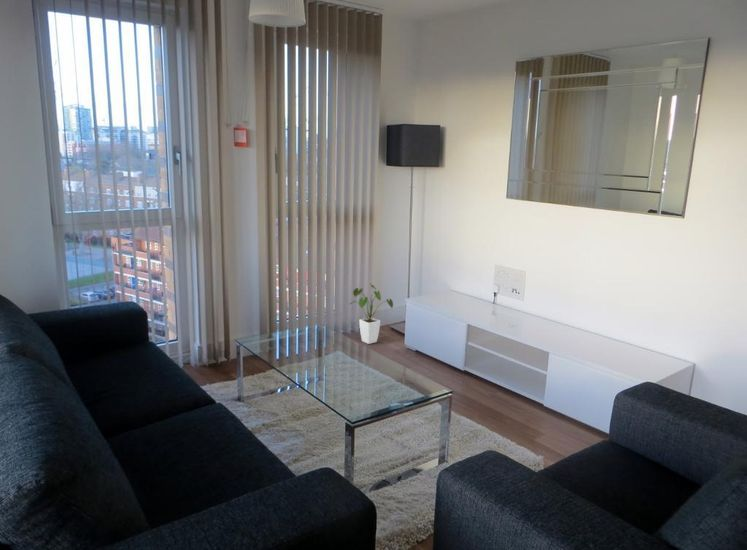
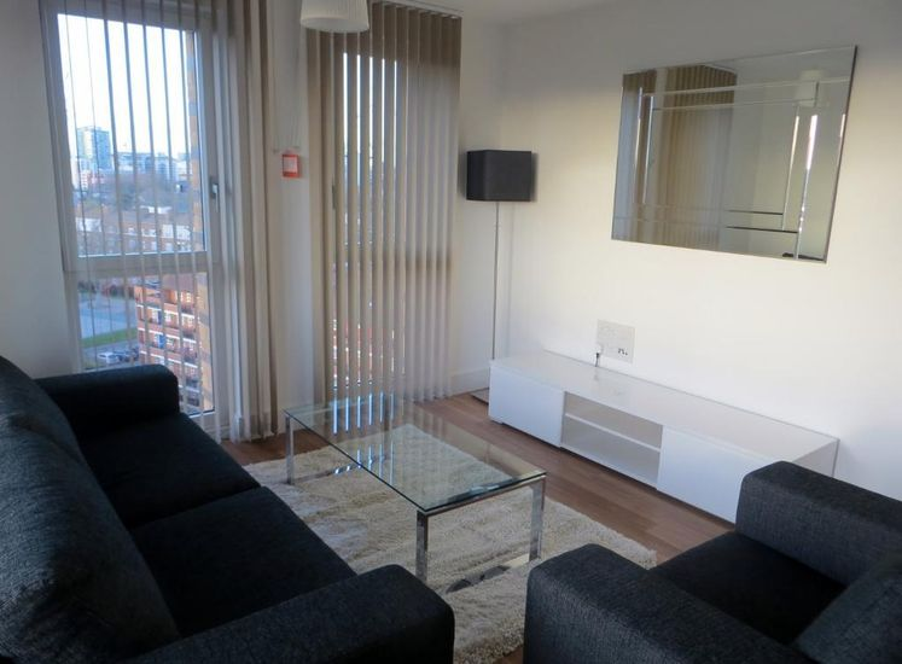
- house plant [348,282,394,345]
